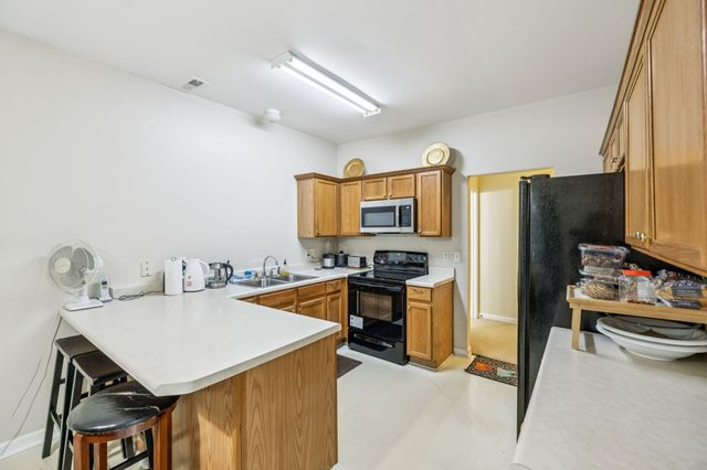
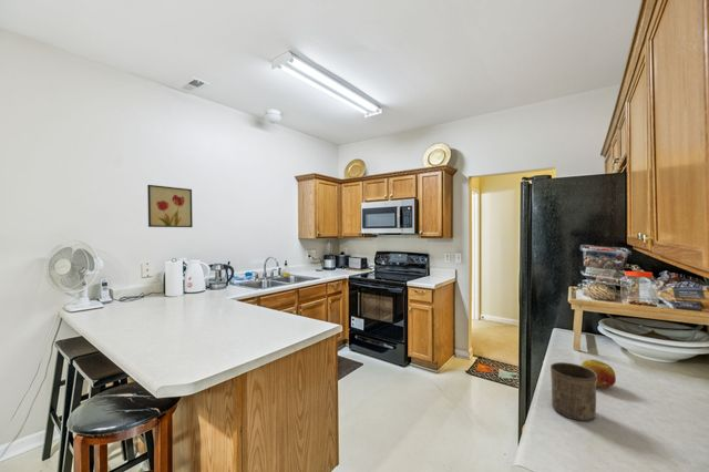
+ cup [549,361,597,422]
+ fruit [580,359,617,389]
+ wall art [146,184,194,228]
